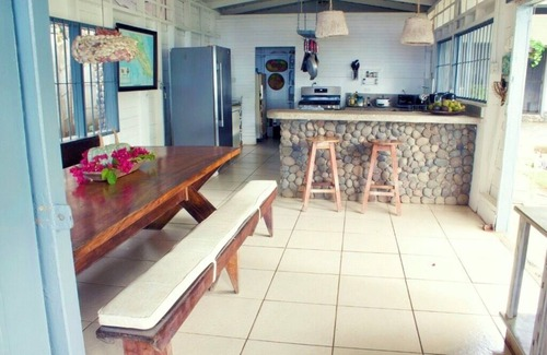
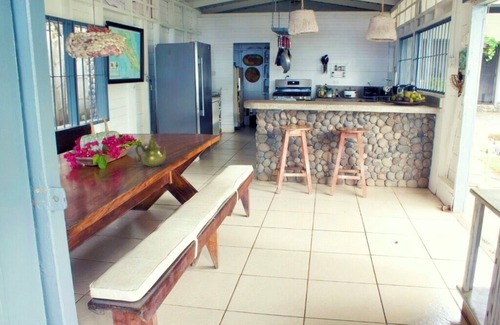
+ teapot [134,131,169,167]
